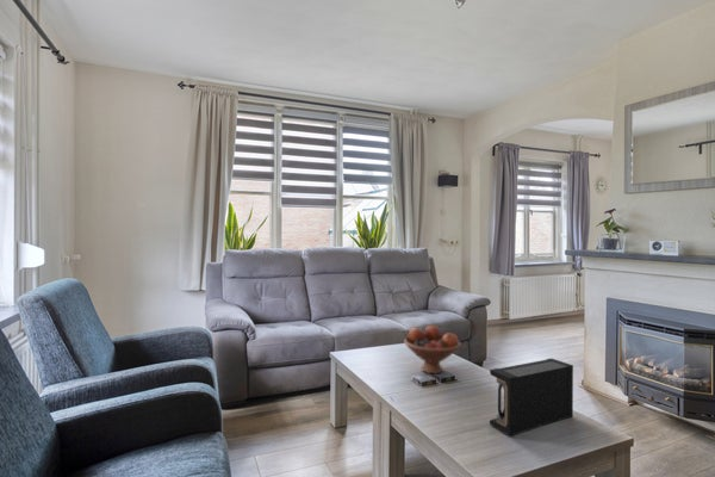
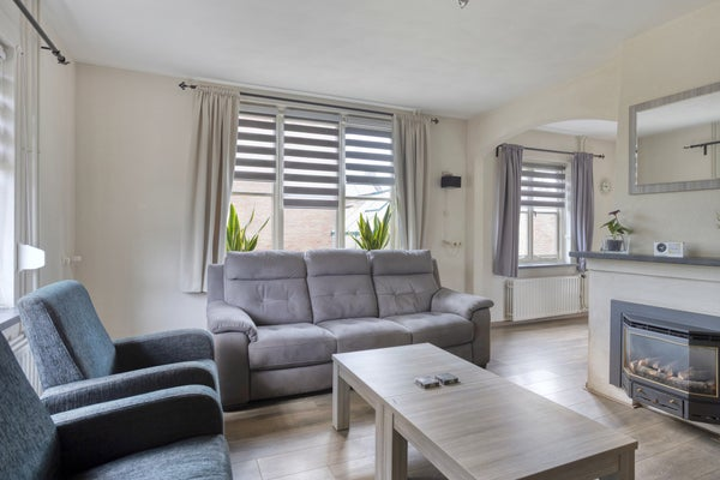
- fruit bowl [403,324,462,374]
- speaker [489,357,574,438]
